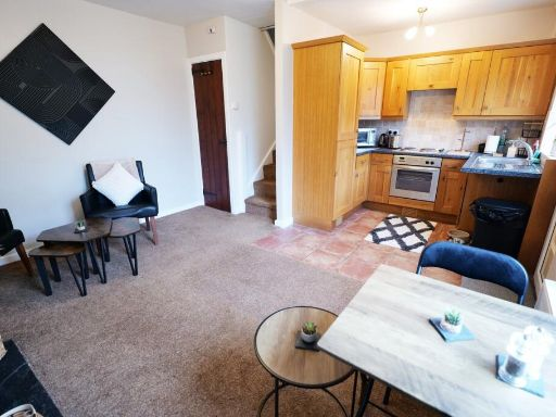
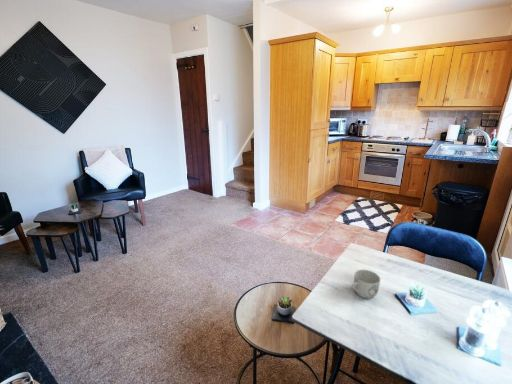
+ mug [351,269,381,300]
